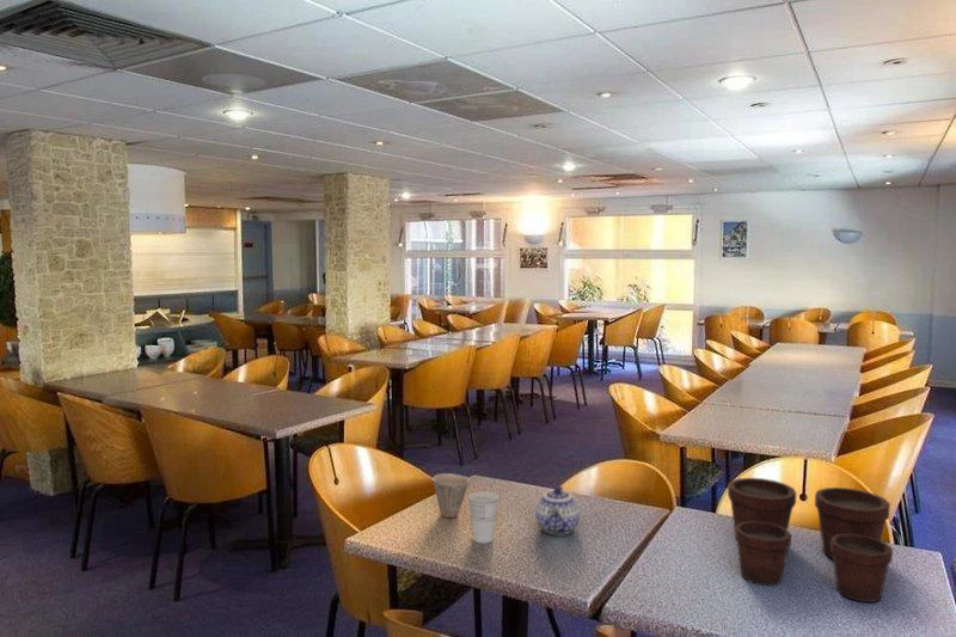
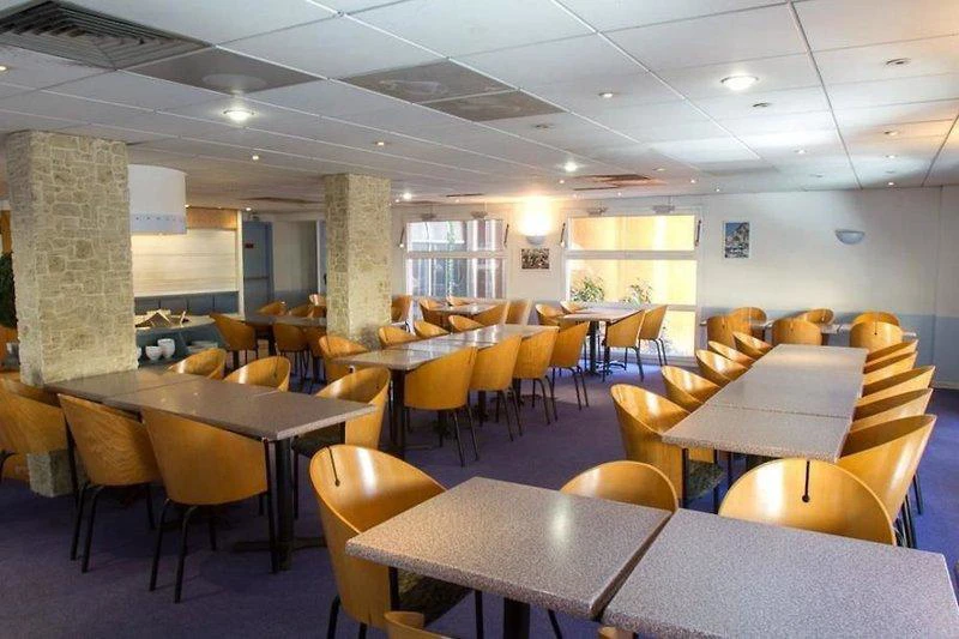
- teapot [534,485,581,535]
- flower pot [727,477,894,604]
- cup [467,490,501,545]
- cup [431,472,471,519]
